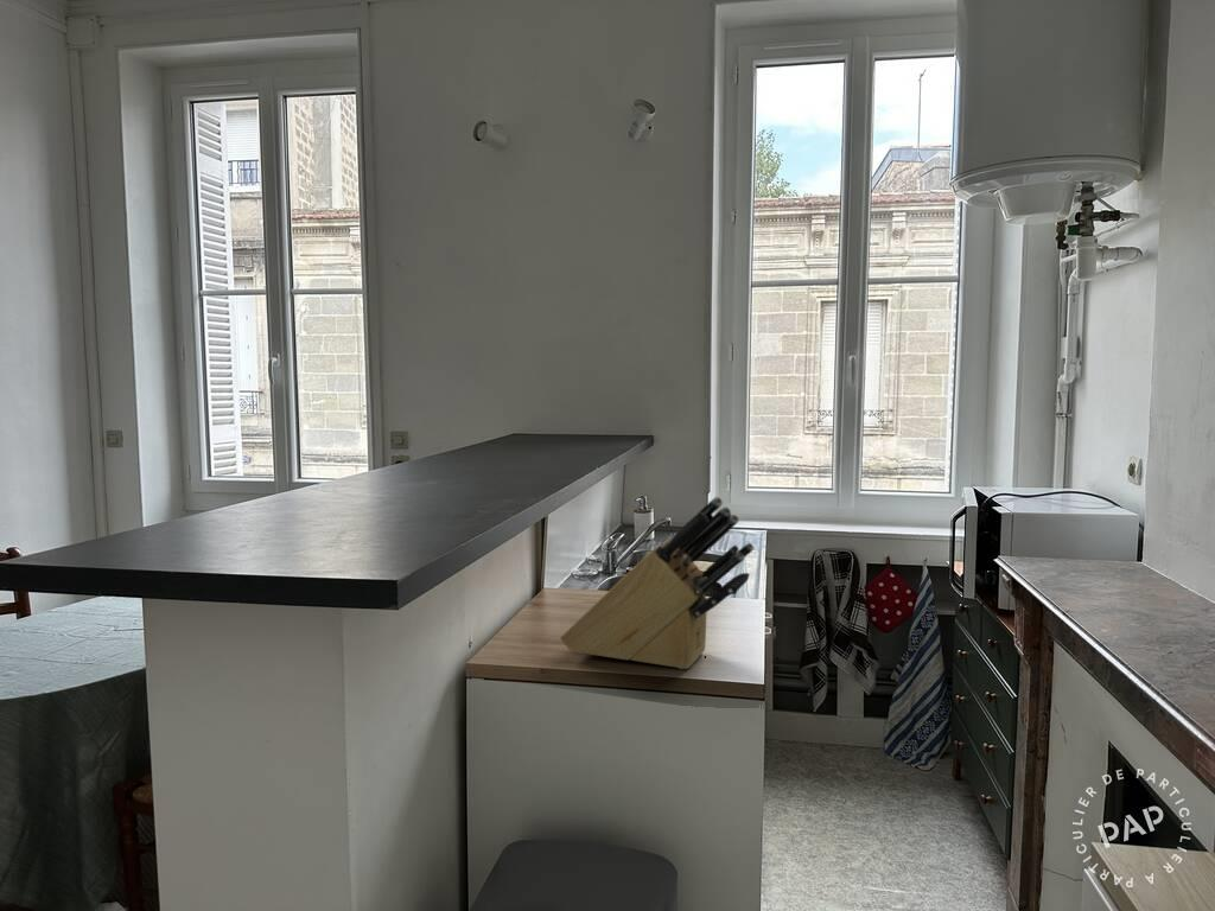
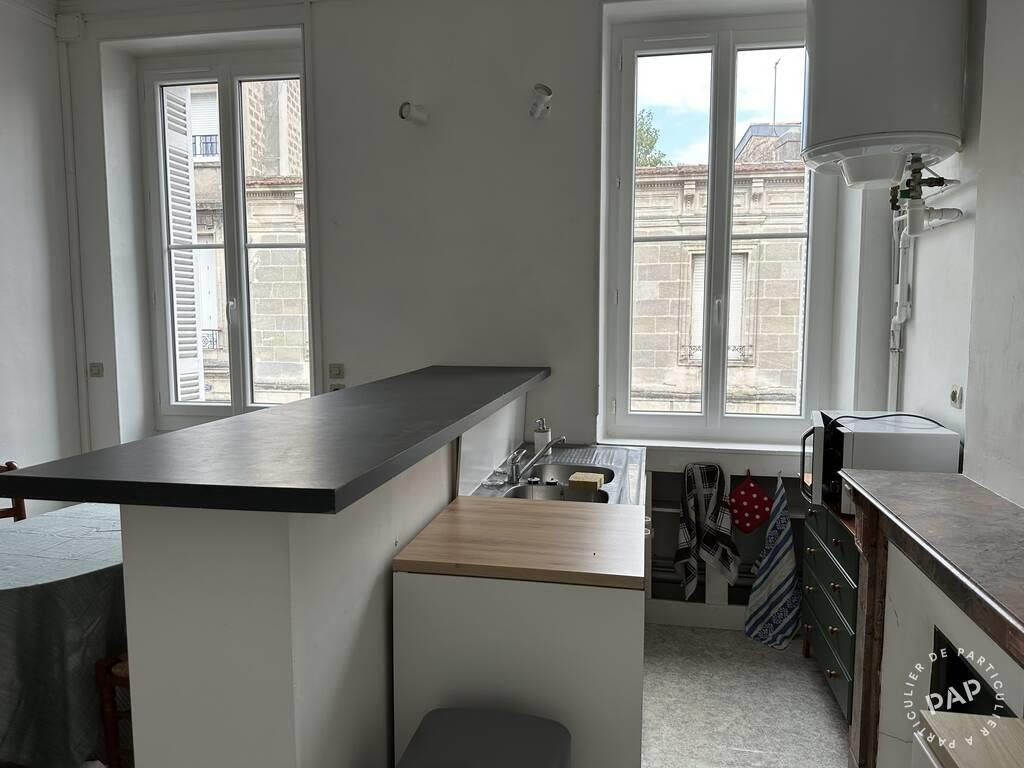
- knife block [559,496,756,670]
